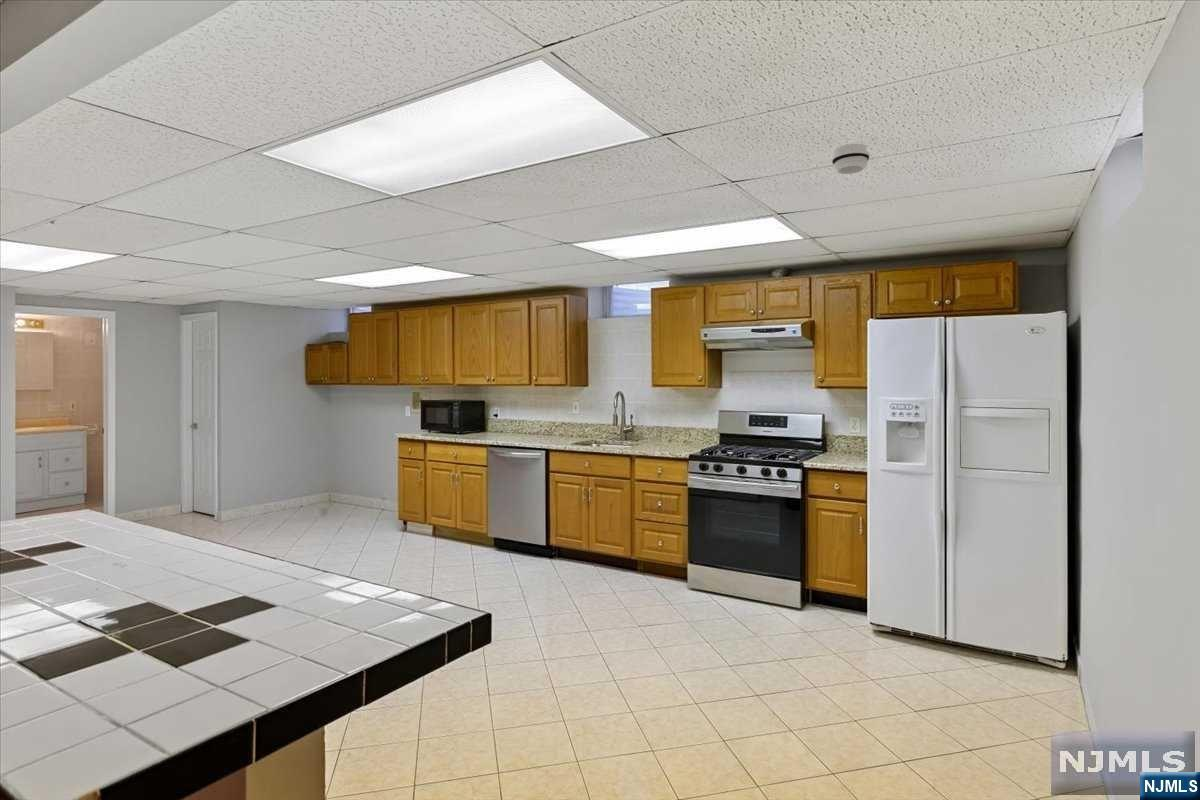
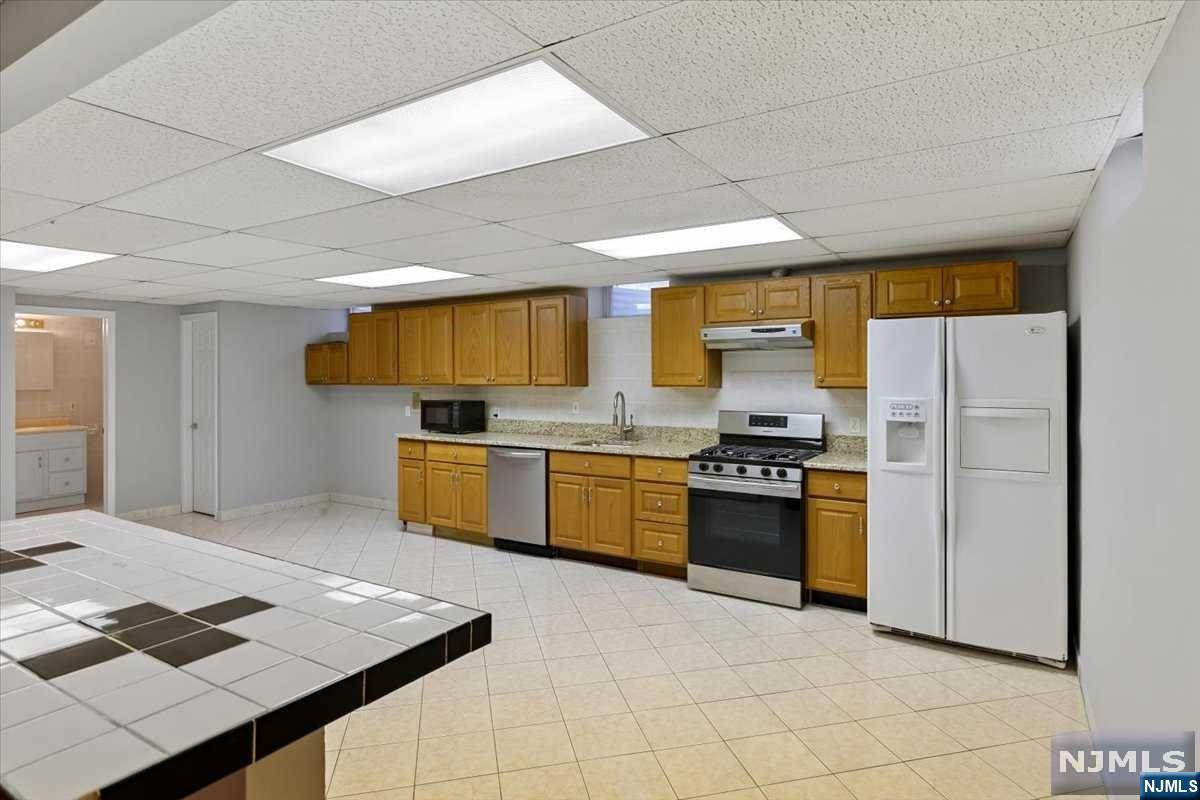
- smoke detector [831,143,871,175]
